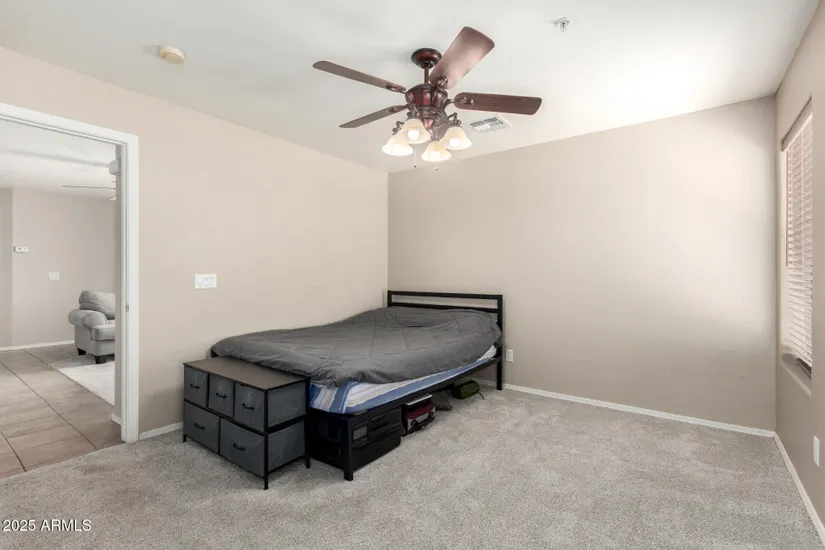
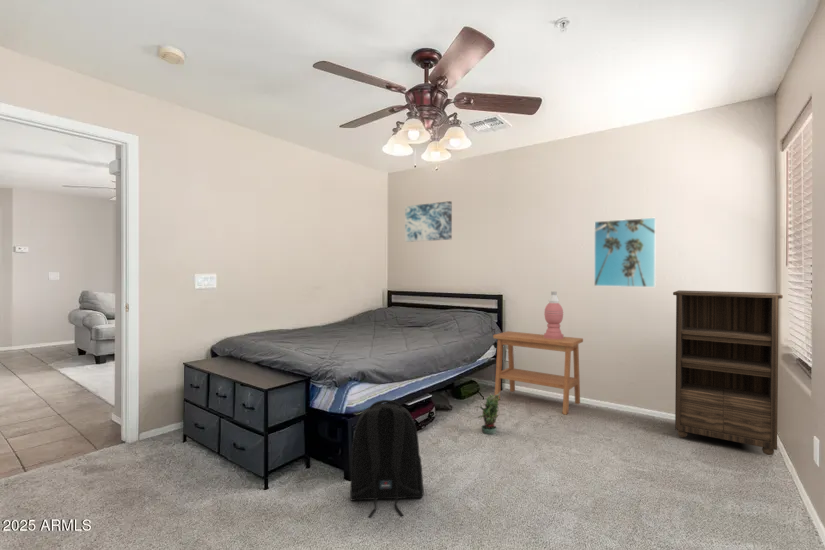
+ backpack [349,399,425,518]
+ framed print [593,217,657,288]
+ potted plant [475,390,502,435]
+ wall art [404,200,453,243]
+ bookshelf [672,289,784,456]
+ table lamp [543,291,564,339]
+ side table [492,330,584,415]
